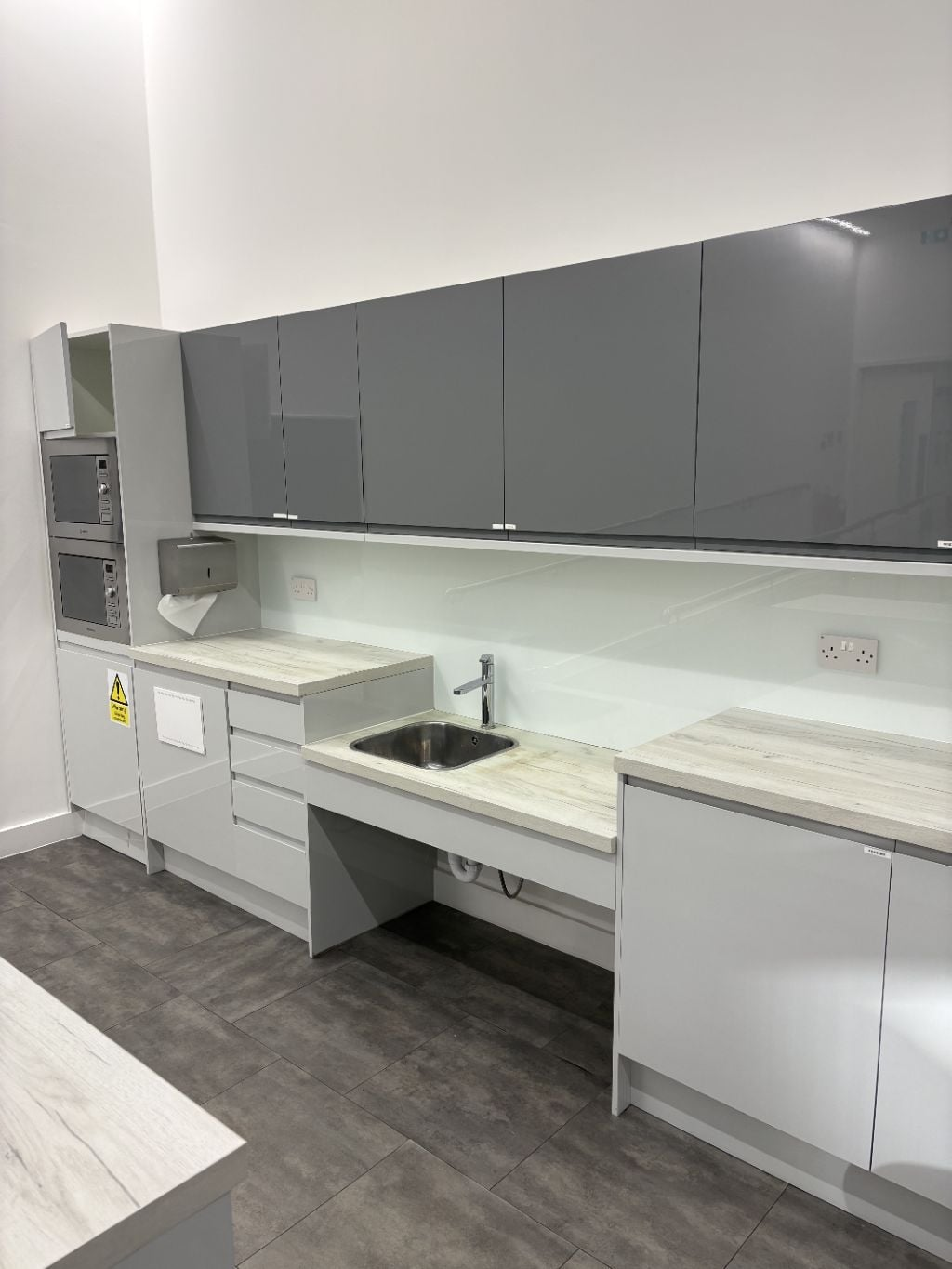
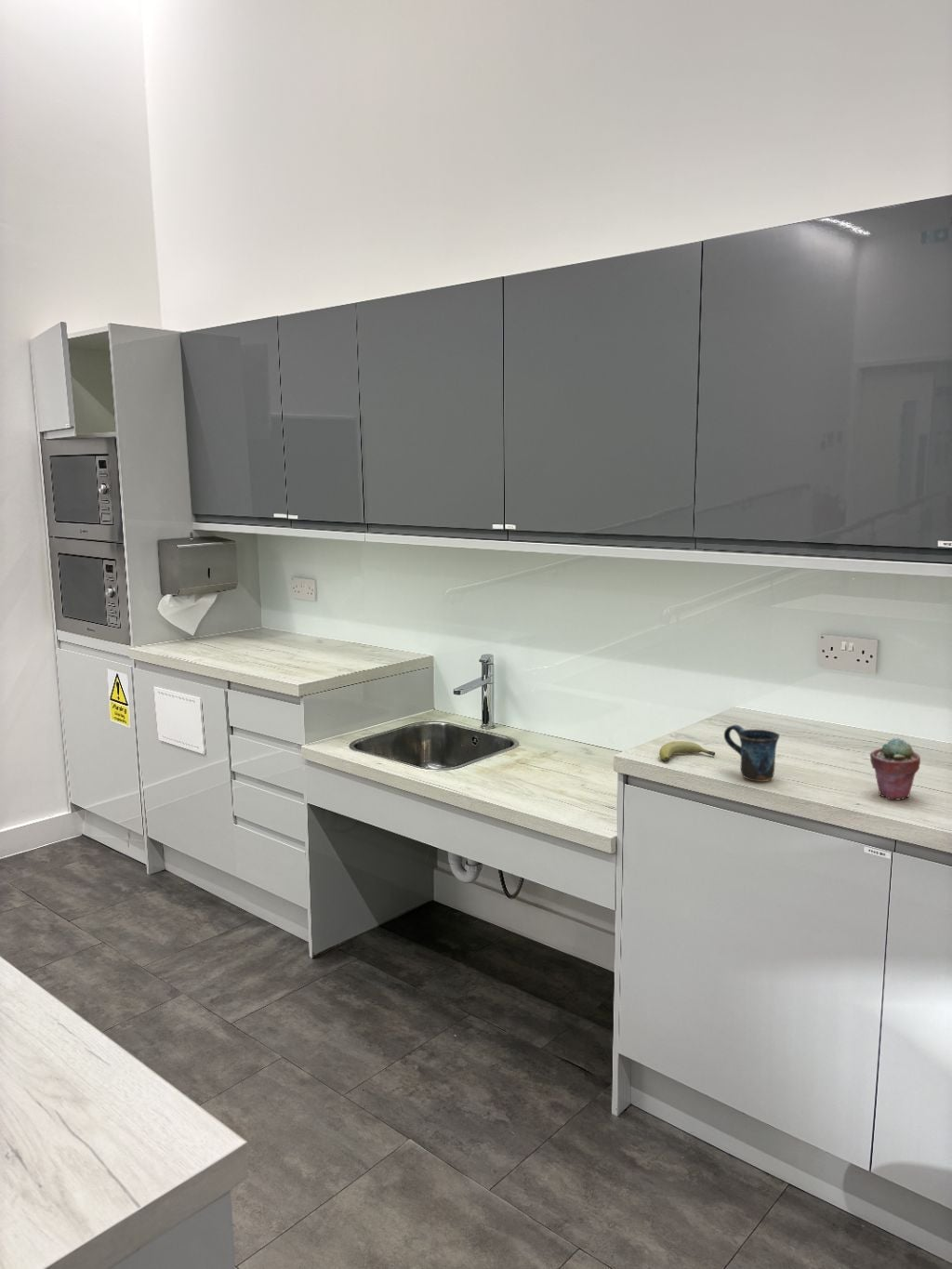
+ fruit [658,740,716,761]
+ mug [723,724,781,783]
+ potted succulent [869,737,921,800]
